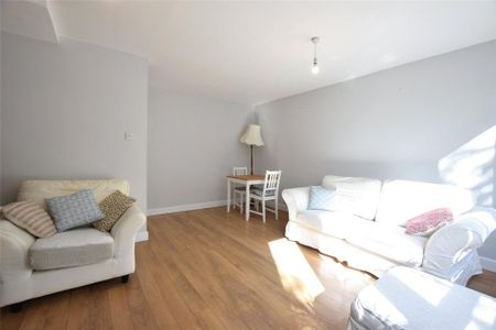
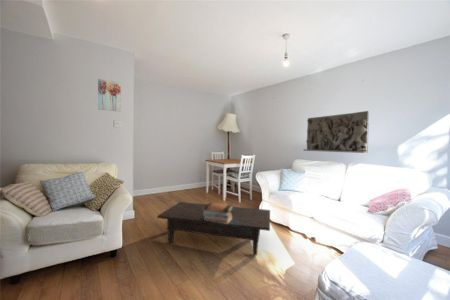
+ wall art [97,78,122,113]
+ book stack [203,202,234,224]
+ coffee table [156,201,271,256]
+ relief sculpture [303,110,370,154]
